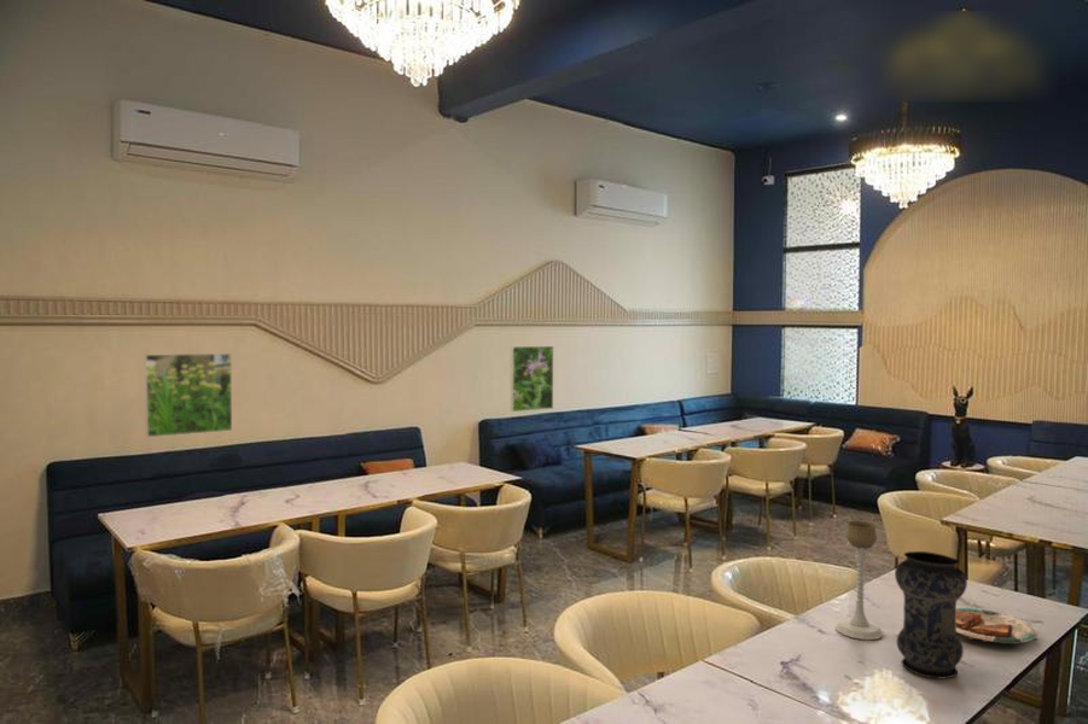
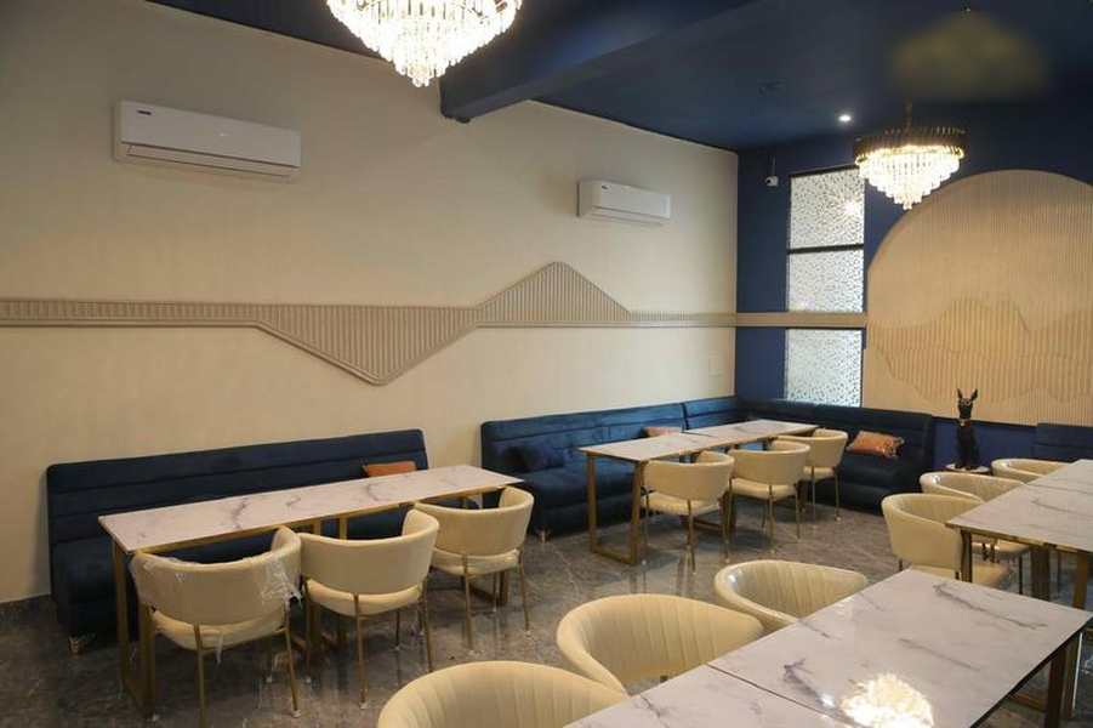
- candle holder [834,520,885,641]
- vase [894,550,968,679]
- plate [956,607,1038,646]
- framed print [144,352,233,438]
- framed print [510,345,554,413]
